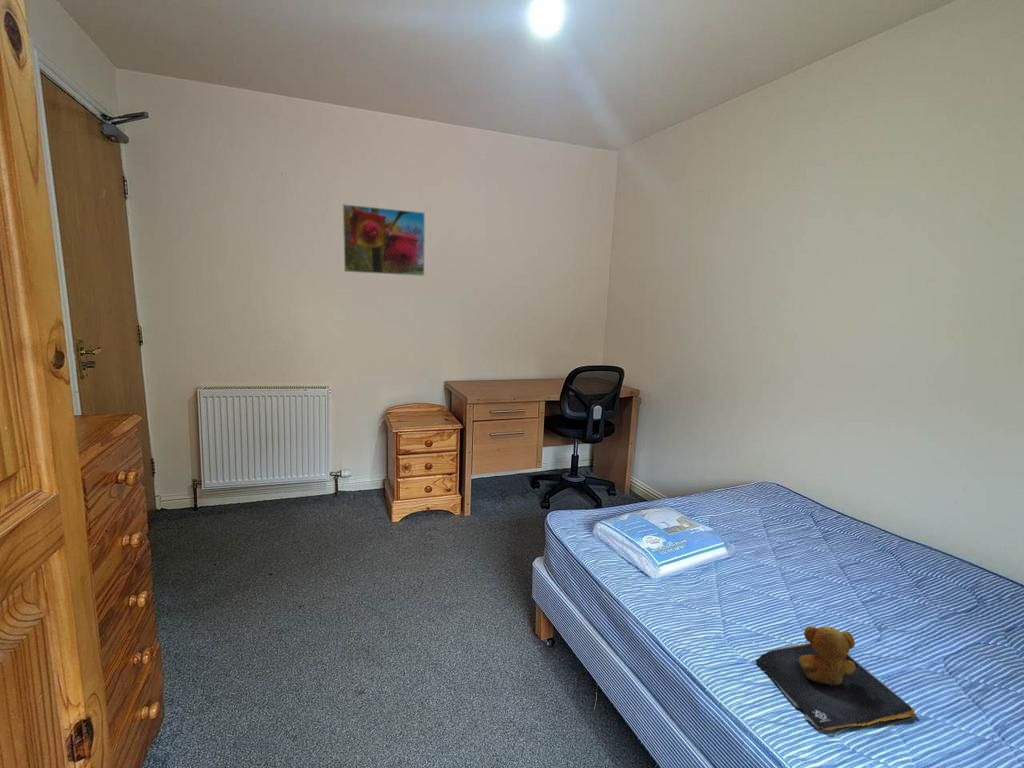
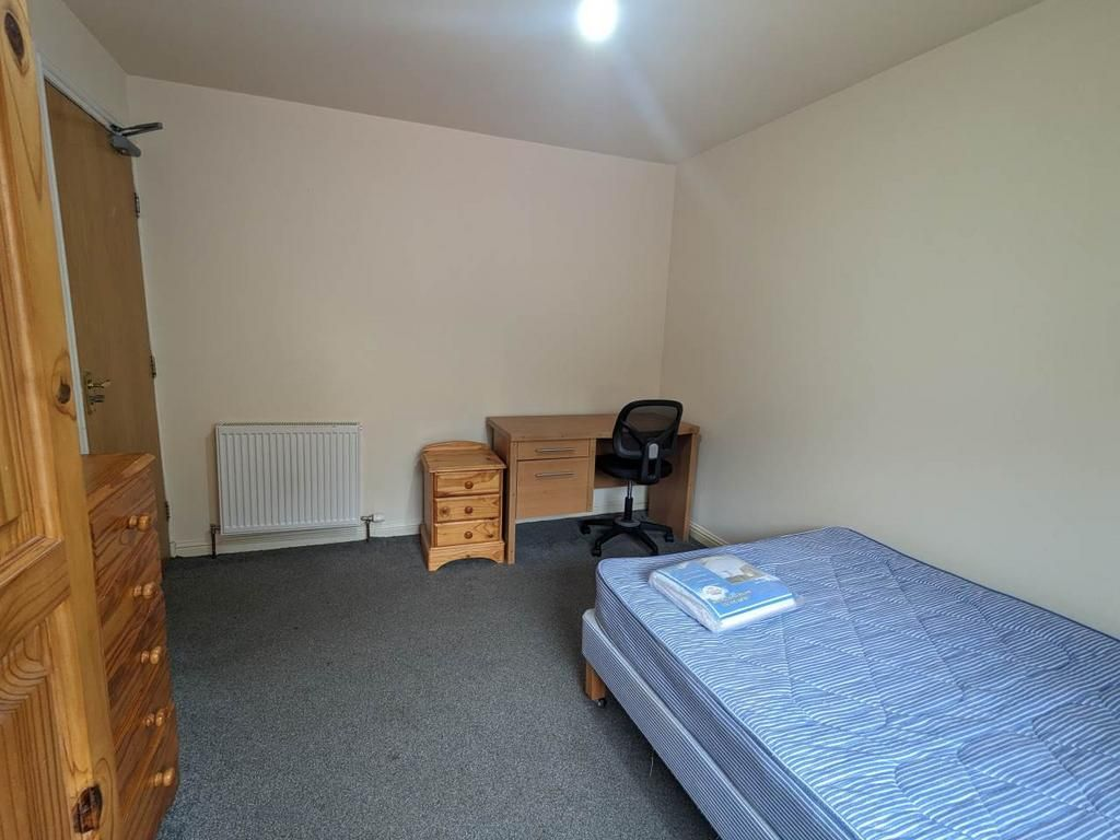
- teddy bear [754,625,916,732]
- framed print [342,203,426,277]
